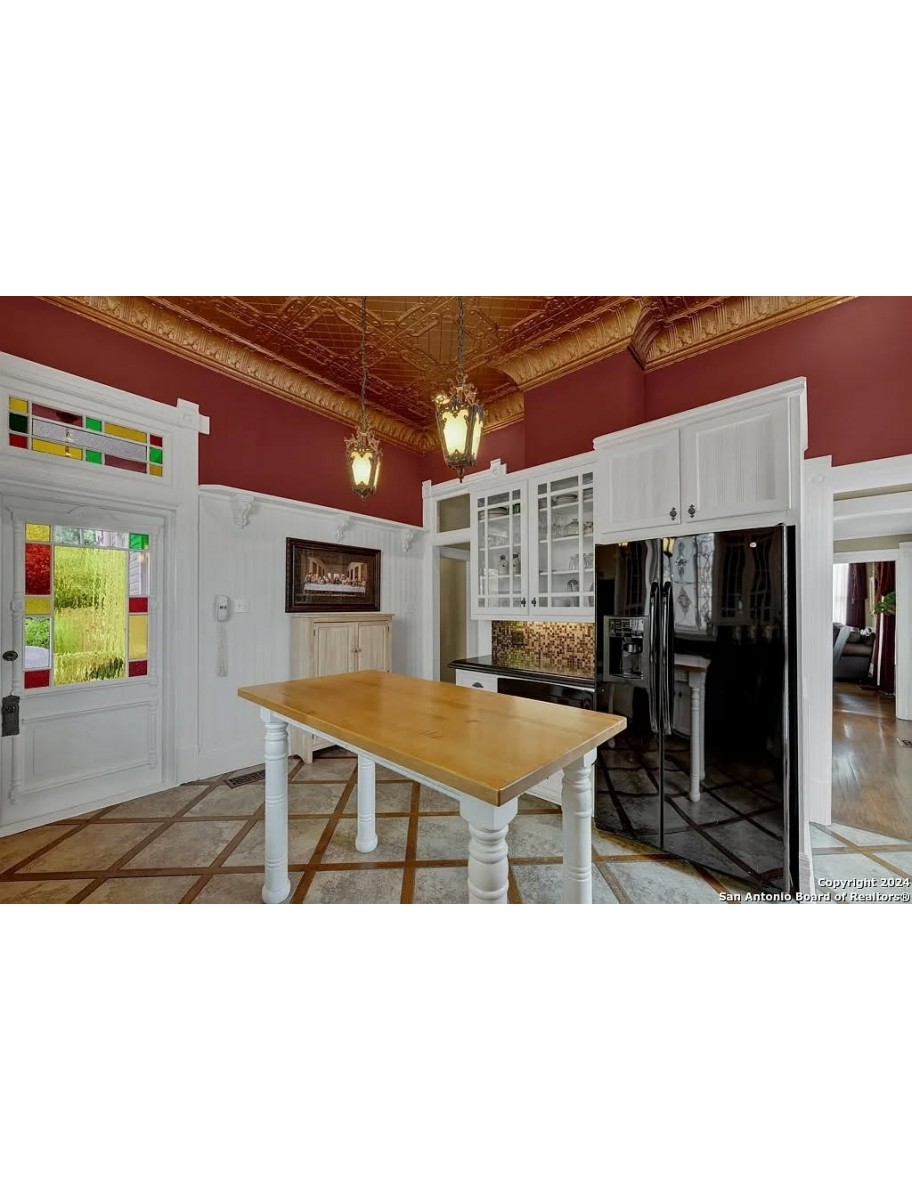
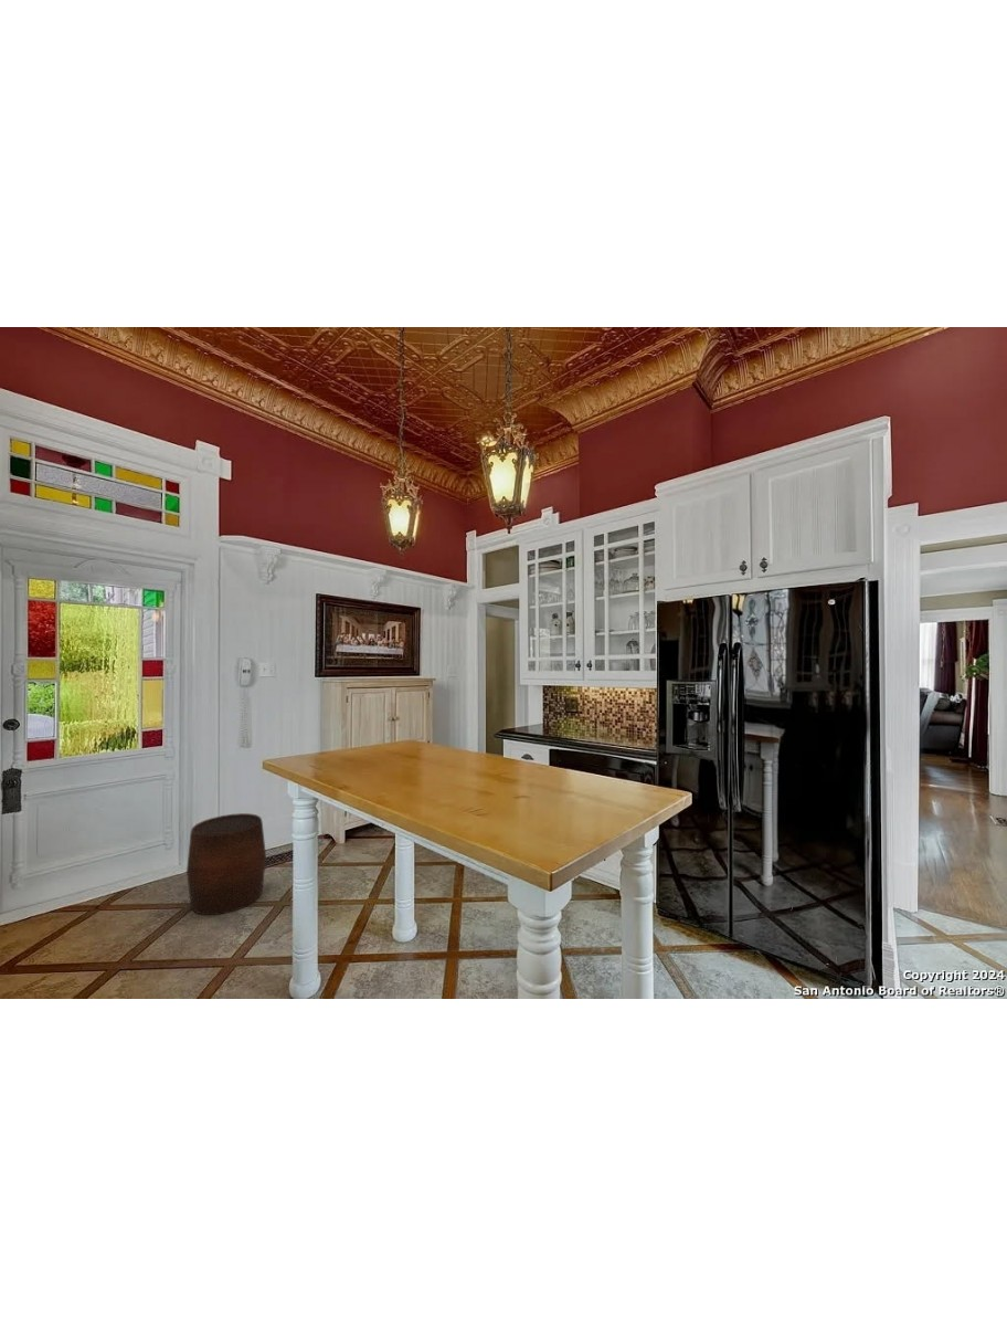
+ stool [186,812,267,916]
